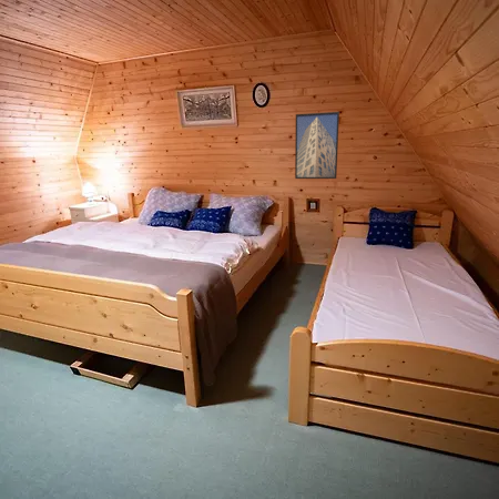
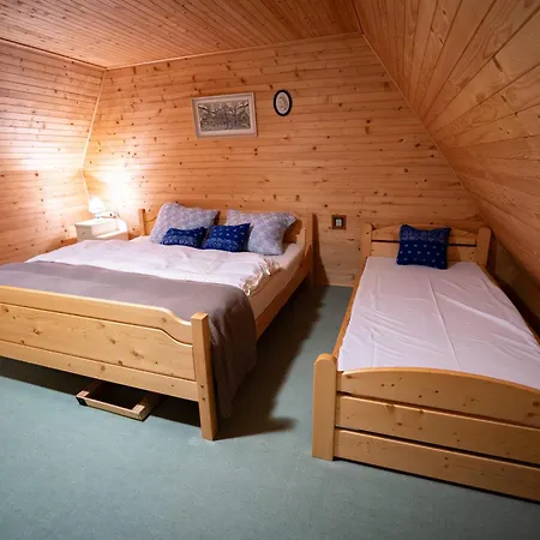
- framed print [294,111,340,180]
